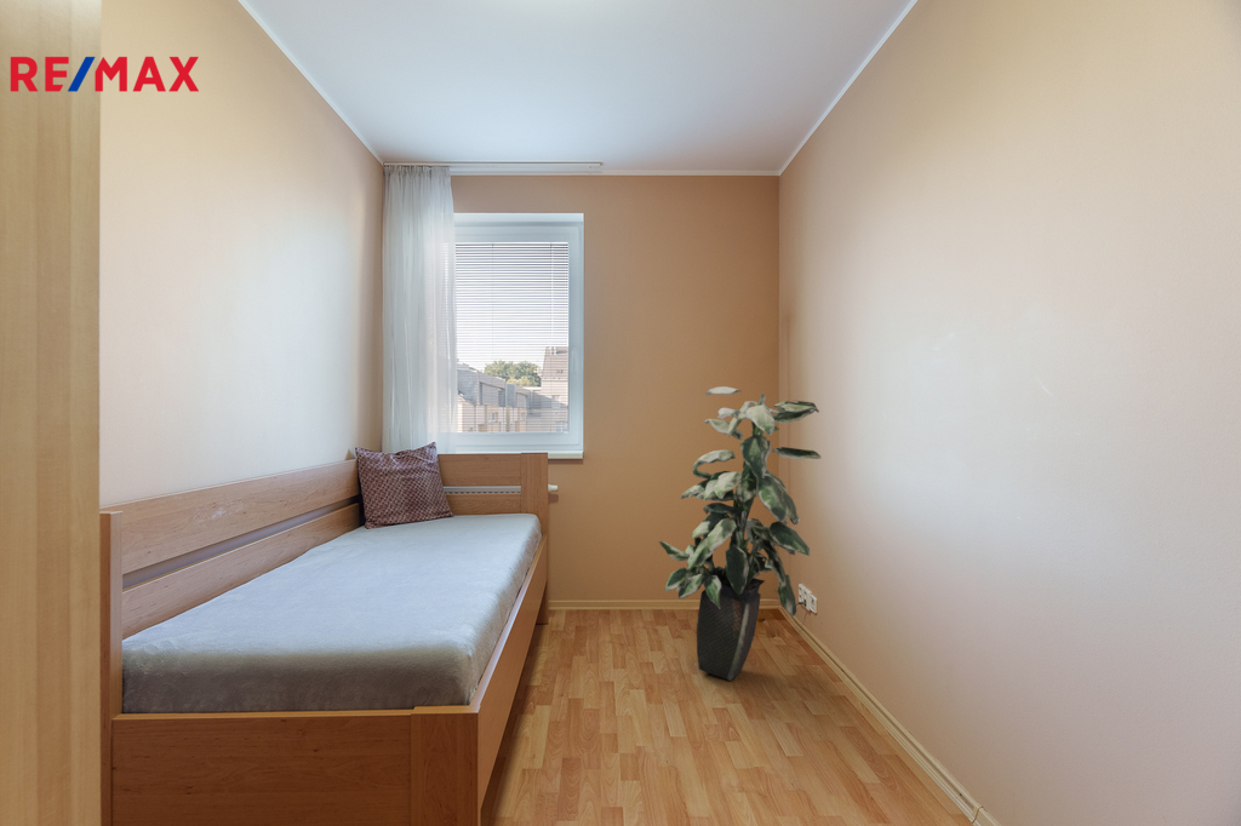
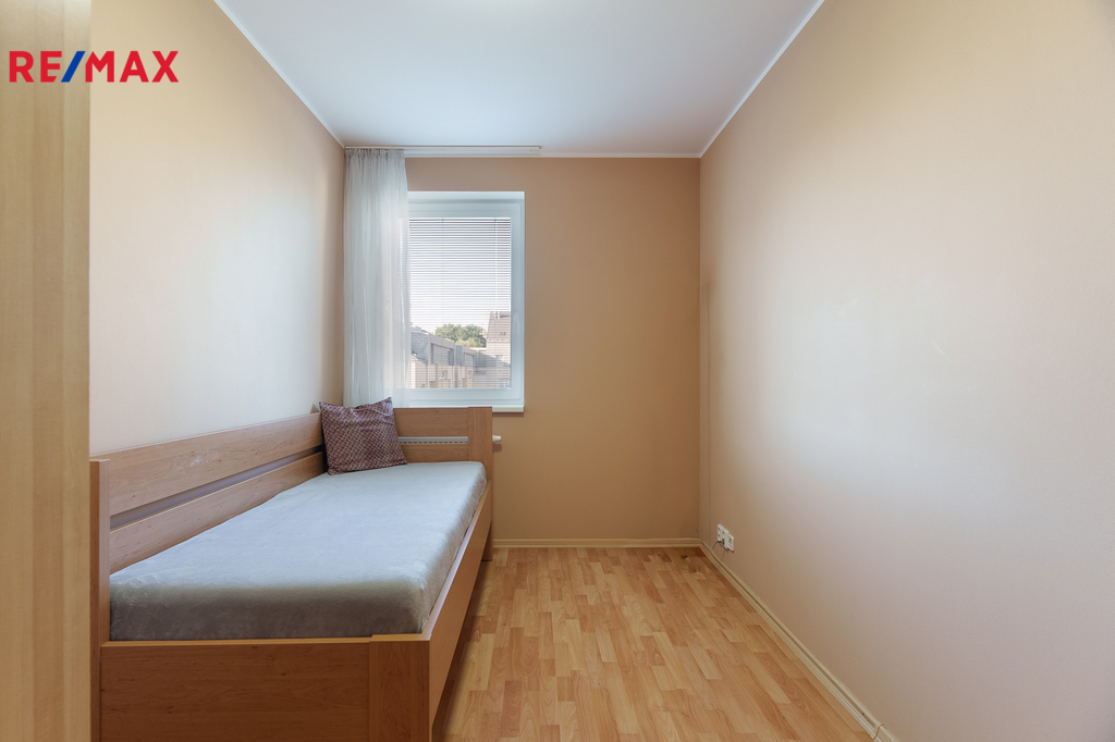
- indoor plant [657,385,822,682]
